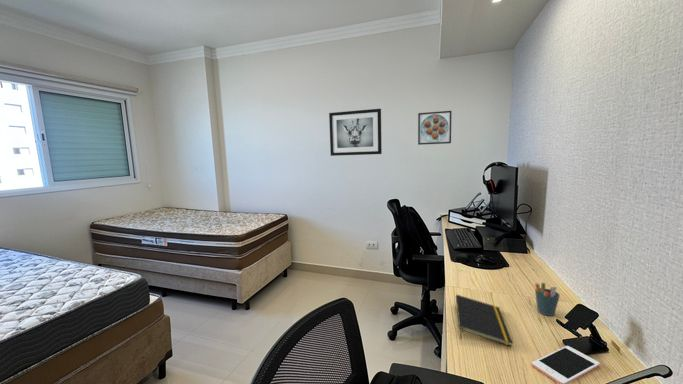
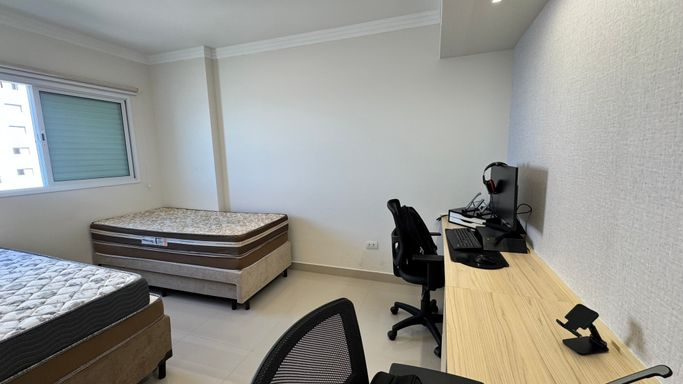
- pen holder [534,282,561,317]
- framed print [417,110,453,146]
- wall art [328,108,383,157]
- cell phone [531,345,601,384]
- notepad [455,294,514,347]
